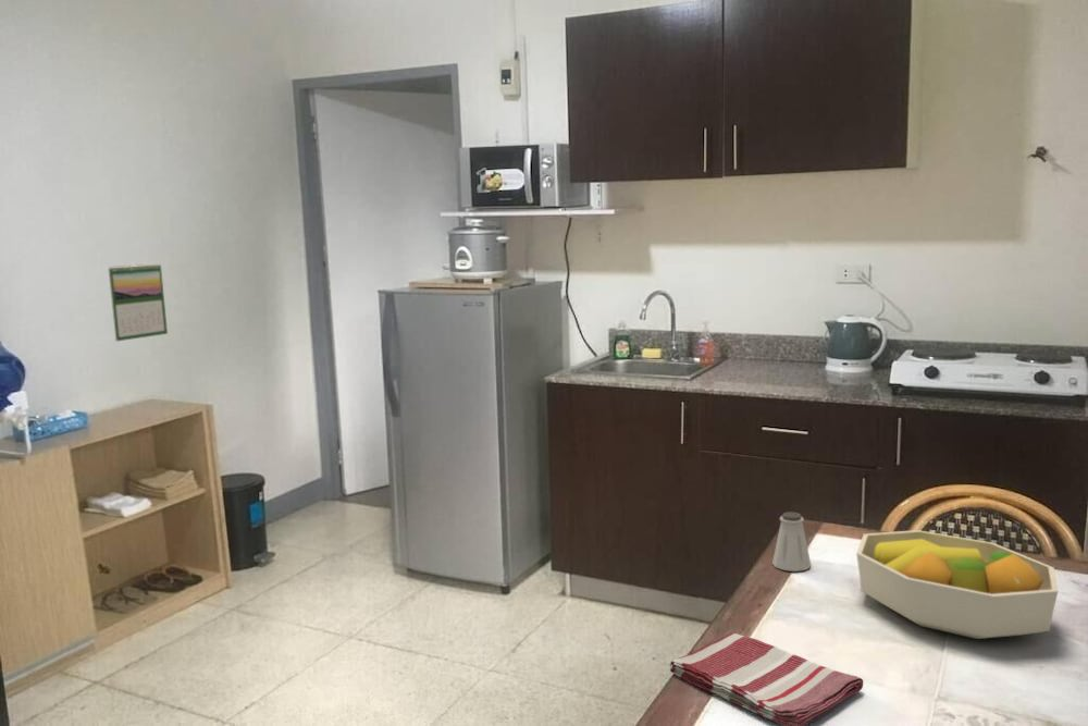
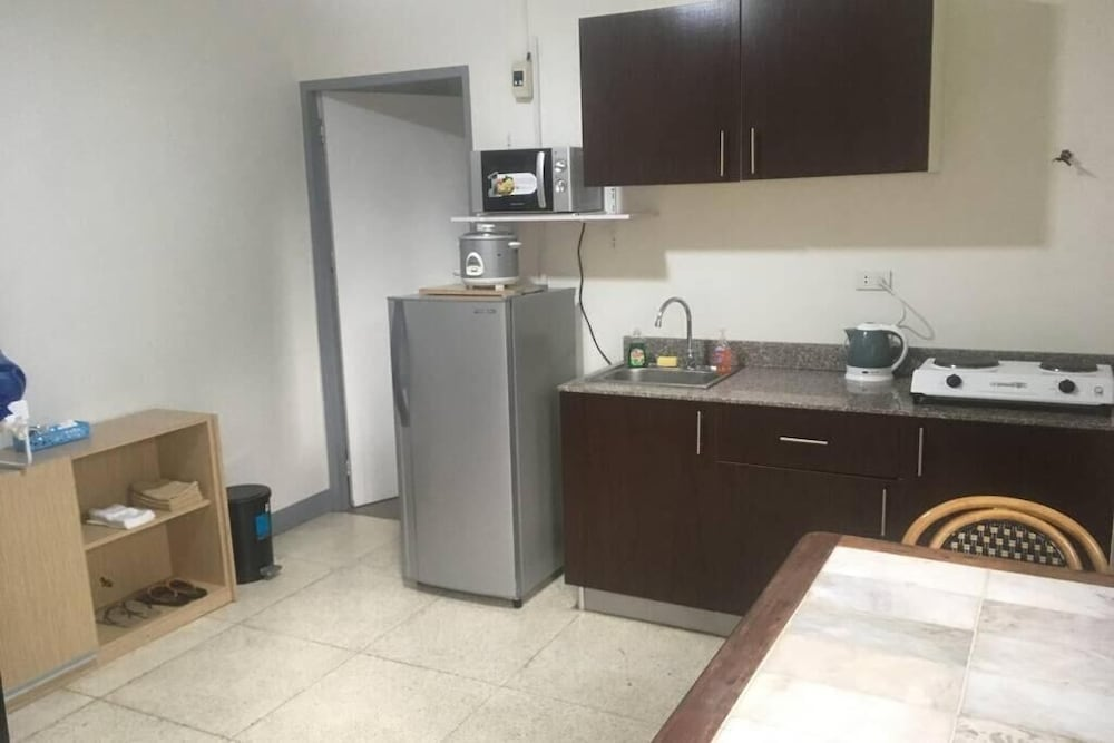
- calendar [108,262,169,342]
- fruit bowl [855,529,1060,640]
- dish towel [669,631,864,726]
- saltshaker [771,510,812,573]
